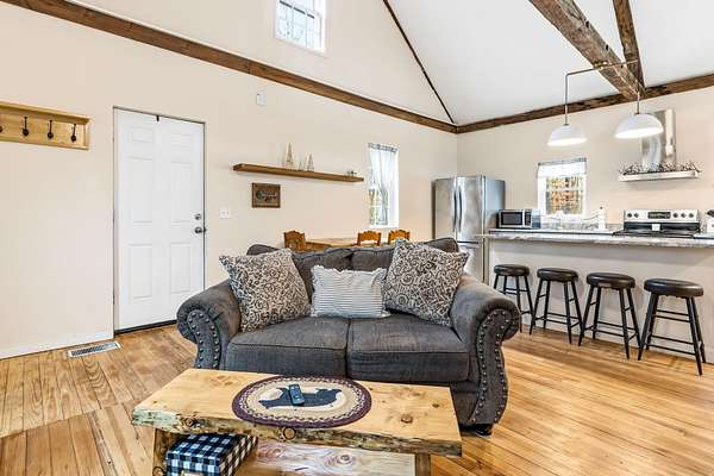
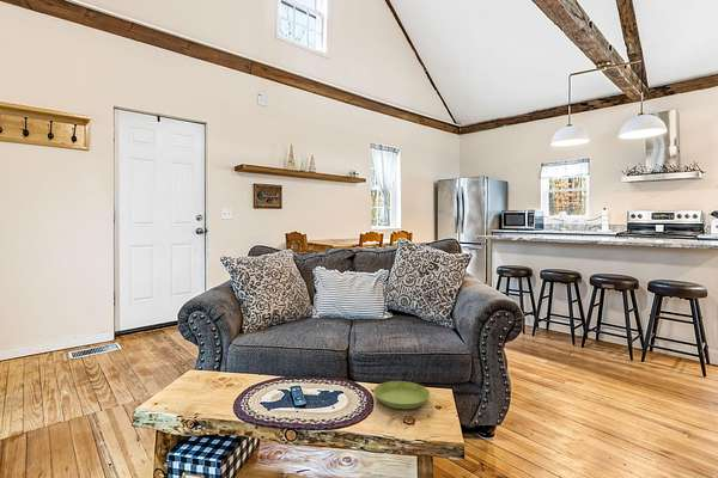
+ saucer [372,380,431,410]
